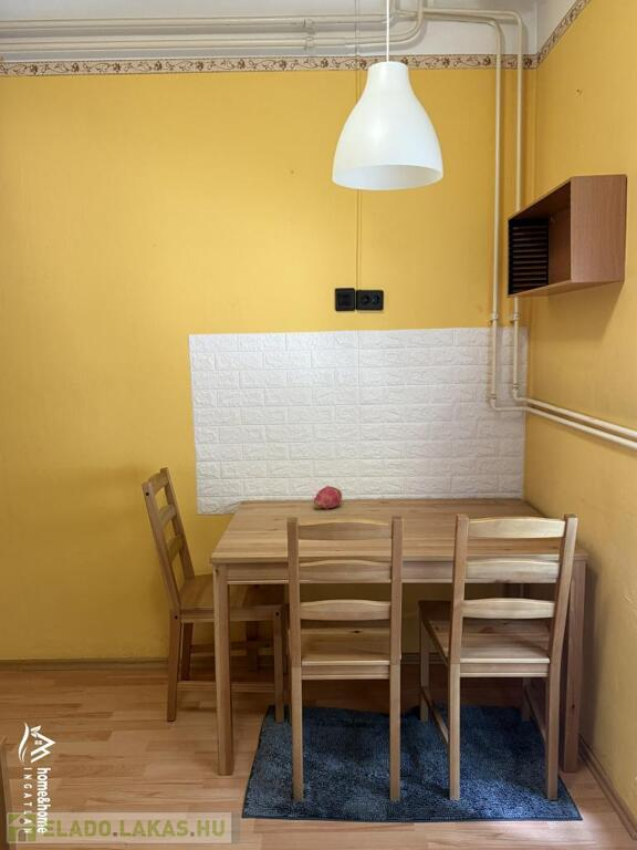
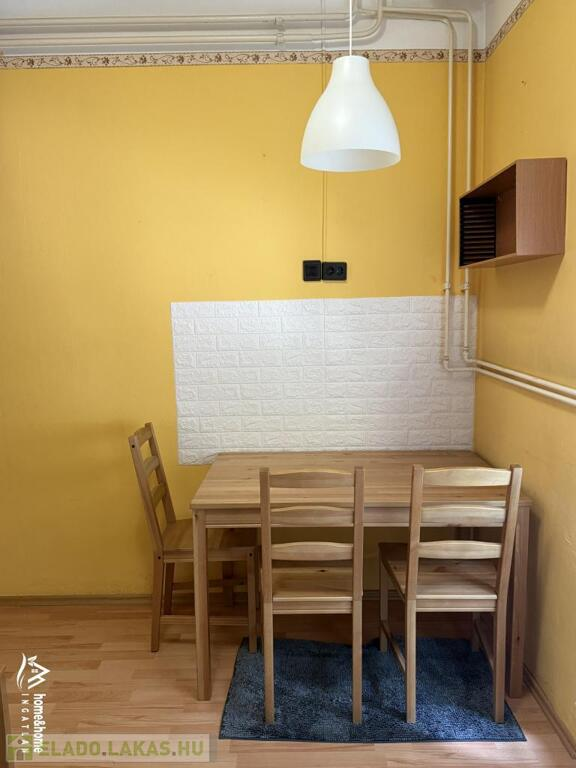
- fruit [313,485,343,510]
